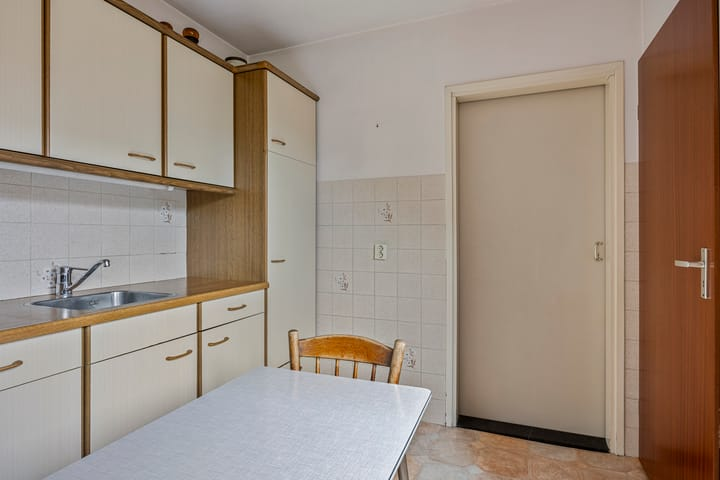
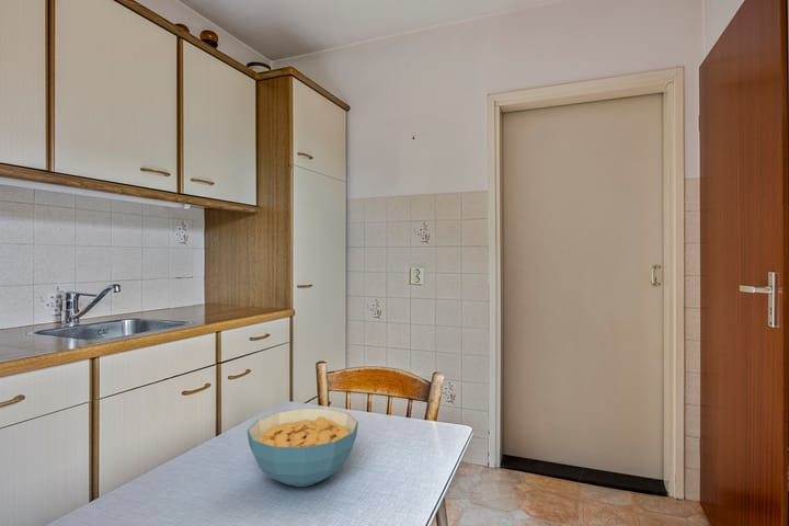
+ cereal bowl [247,408,359,488]
